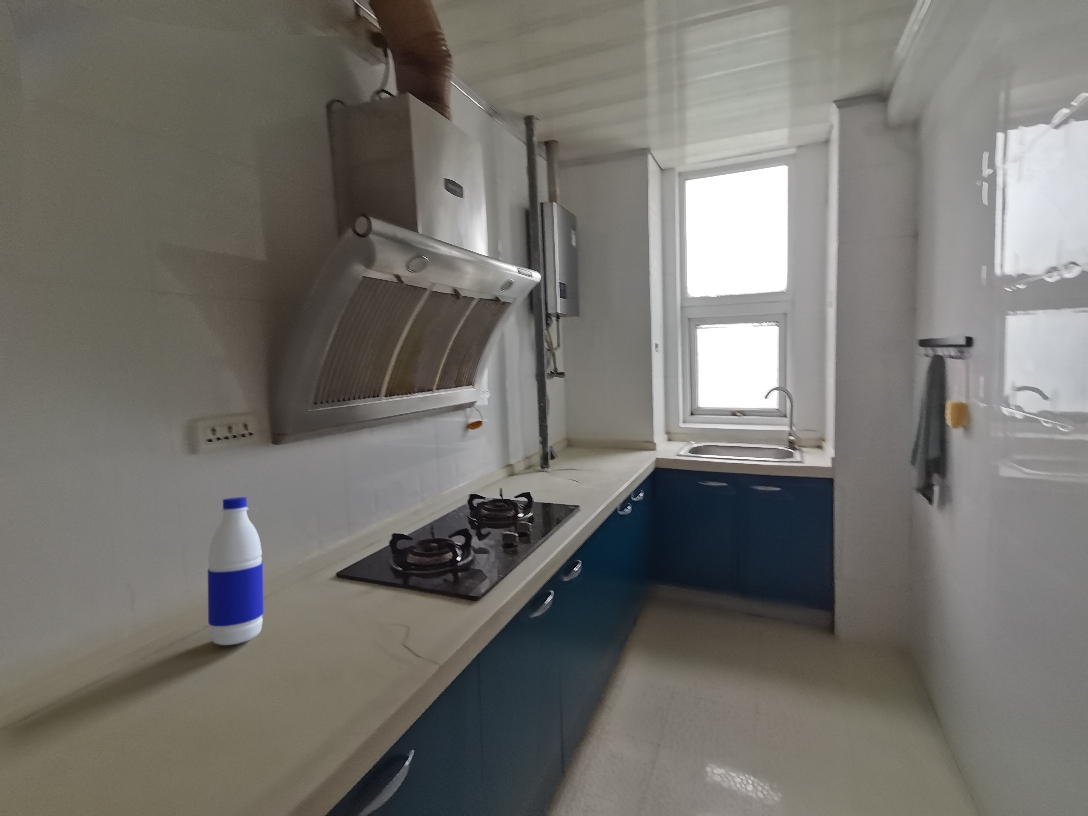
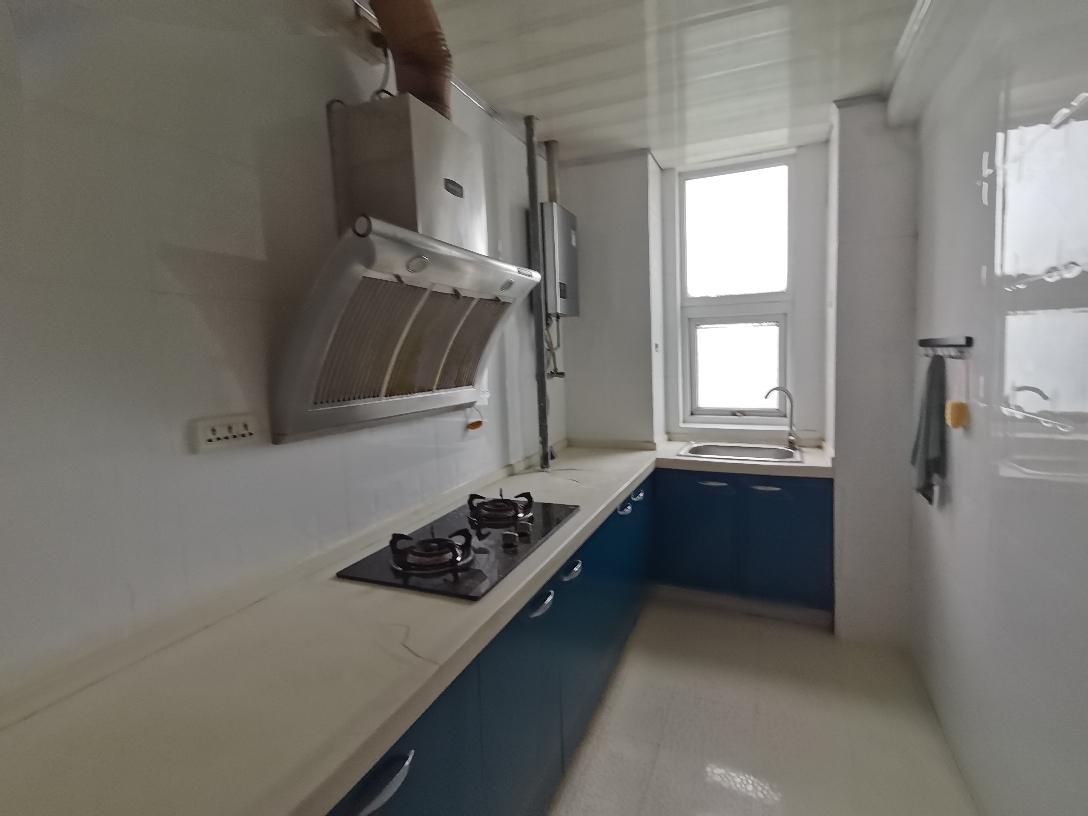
- water bottle [207,496,265,646]
